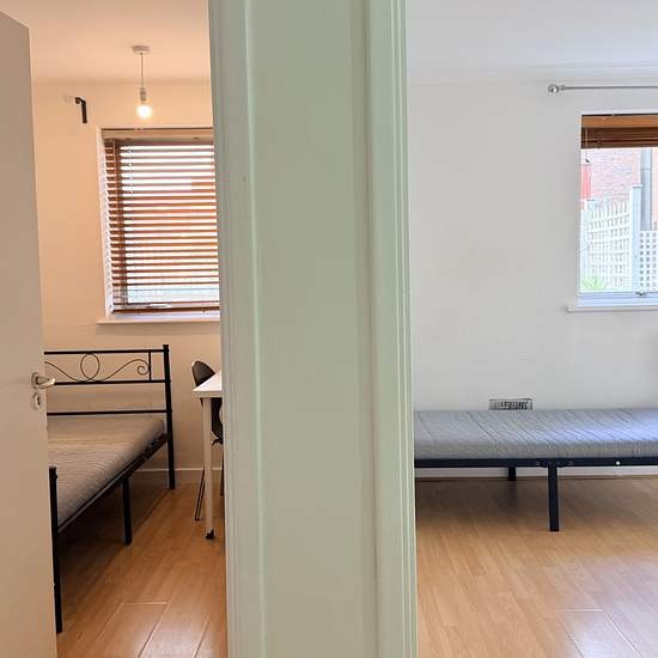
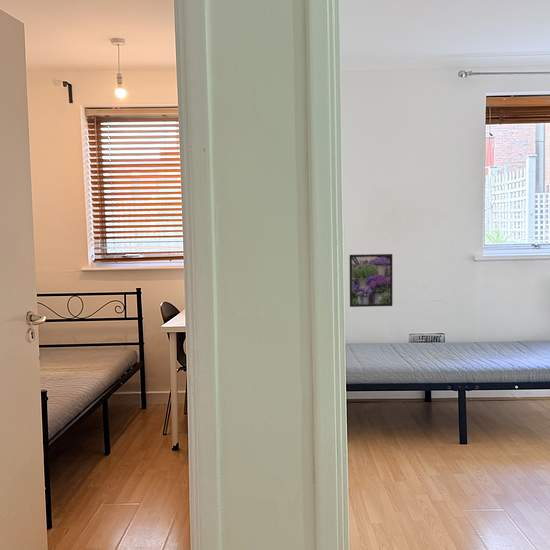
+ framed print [348,253,393,308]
